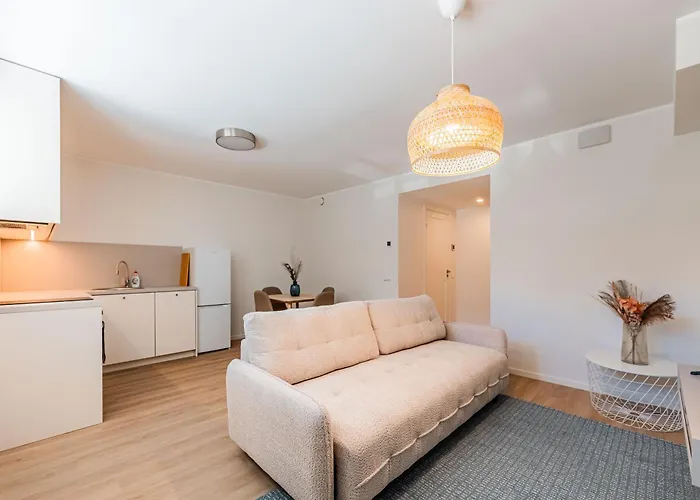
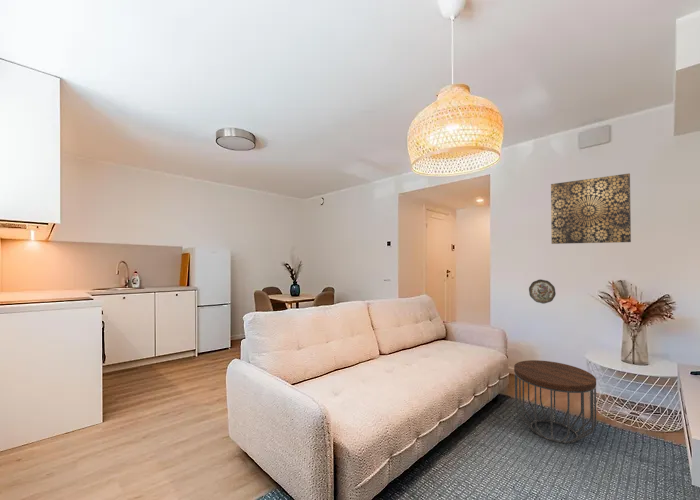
+ side table [513,359,597,444]
+ decorative plate [528,278,557,305]
+ wall art [550,172,632,245]
